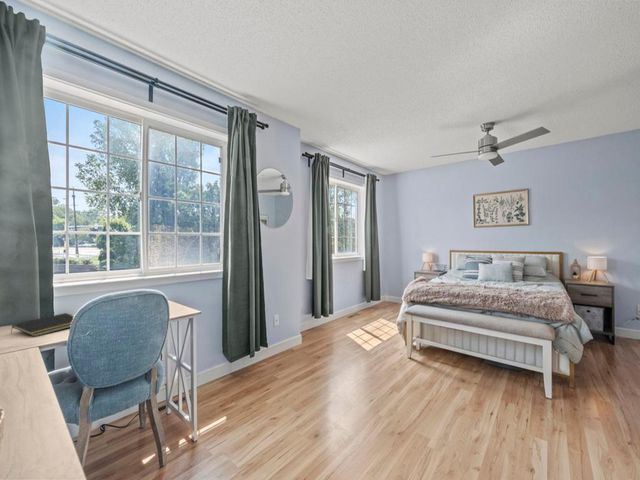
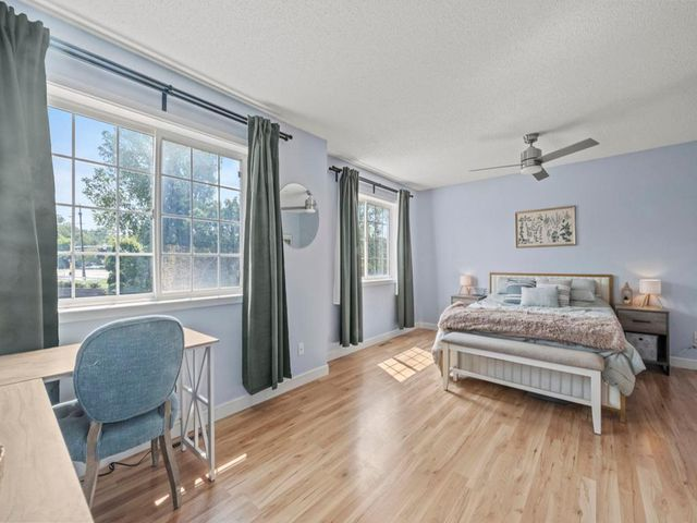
- notepad [10,312,75,338]
